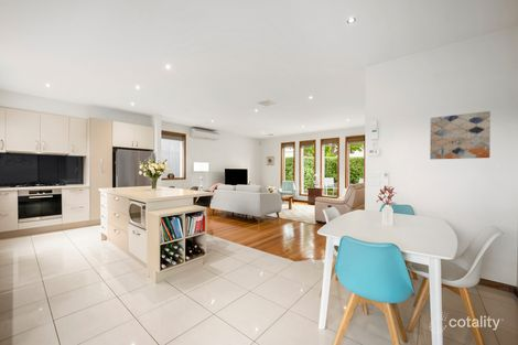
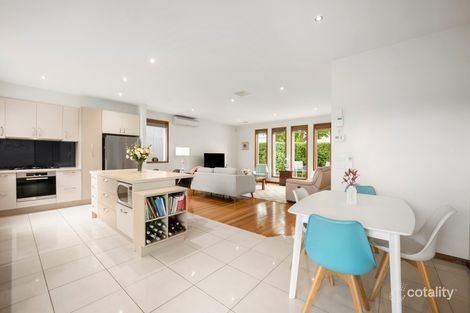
- wall art [429,110,492,160]
